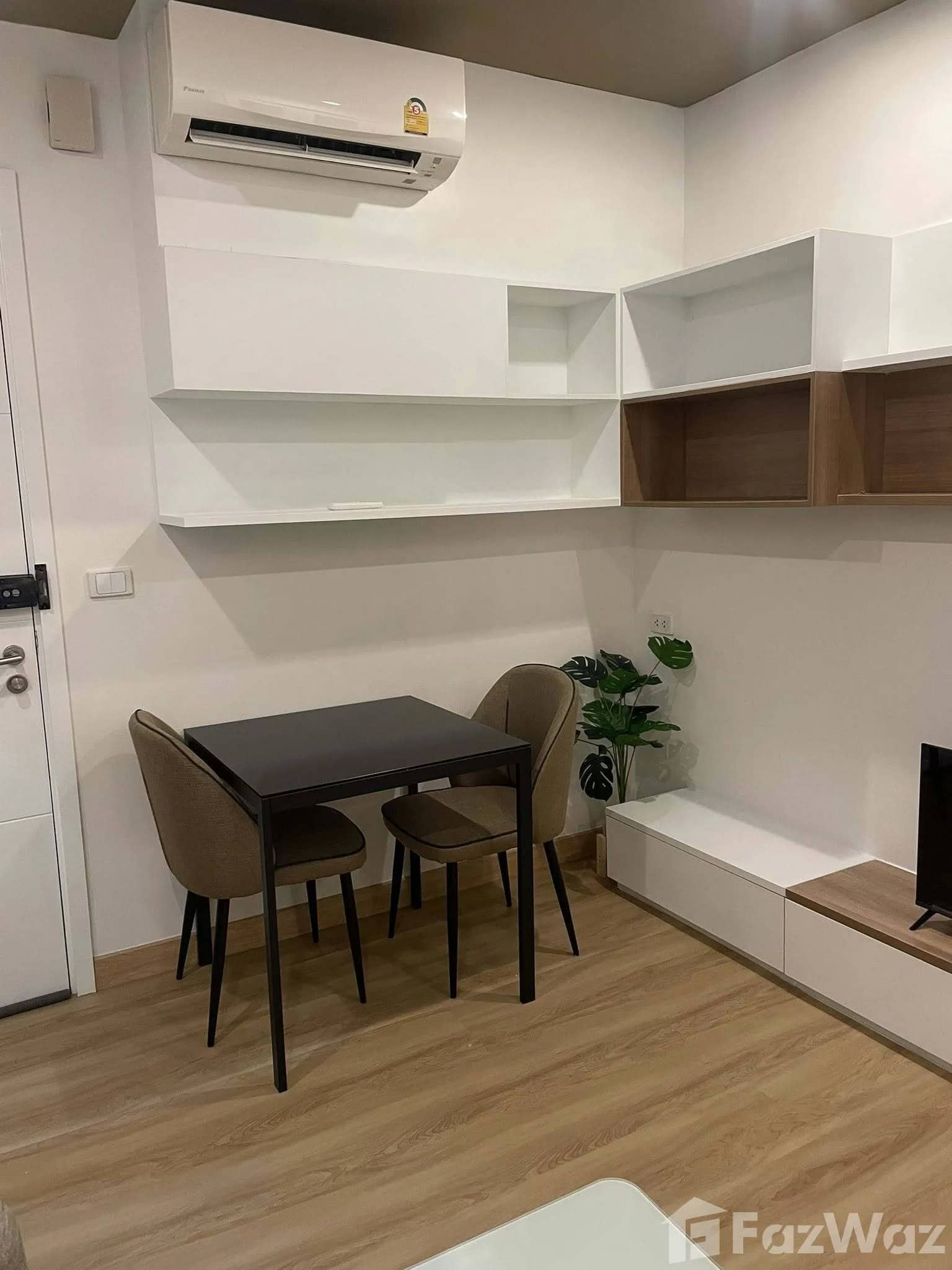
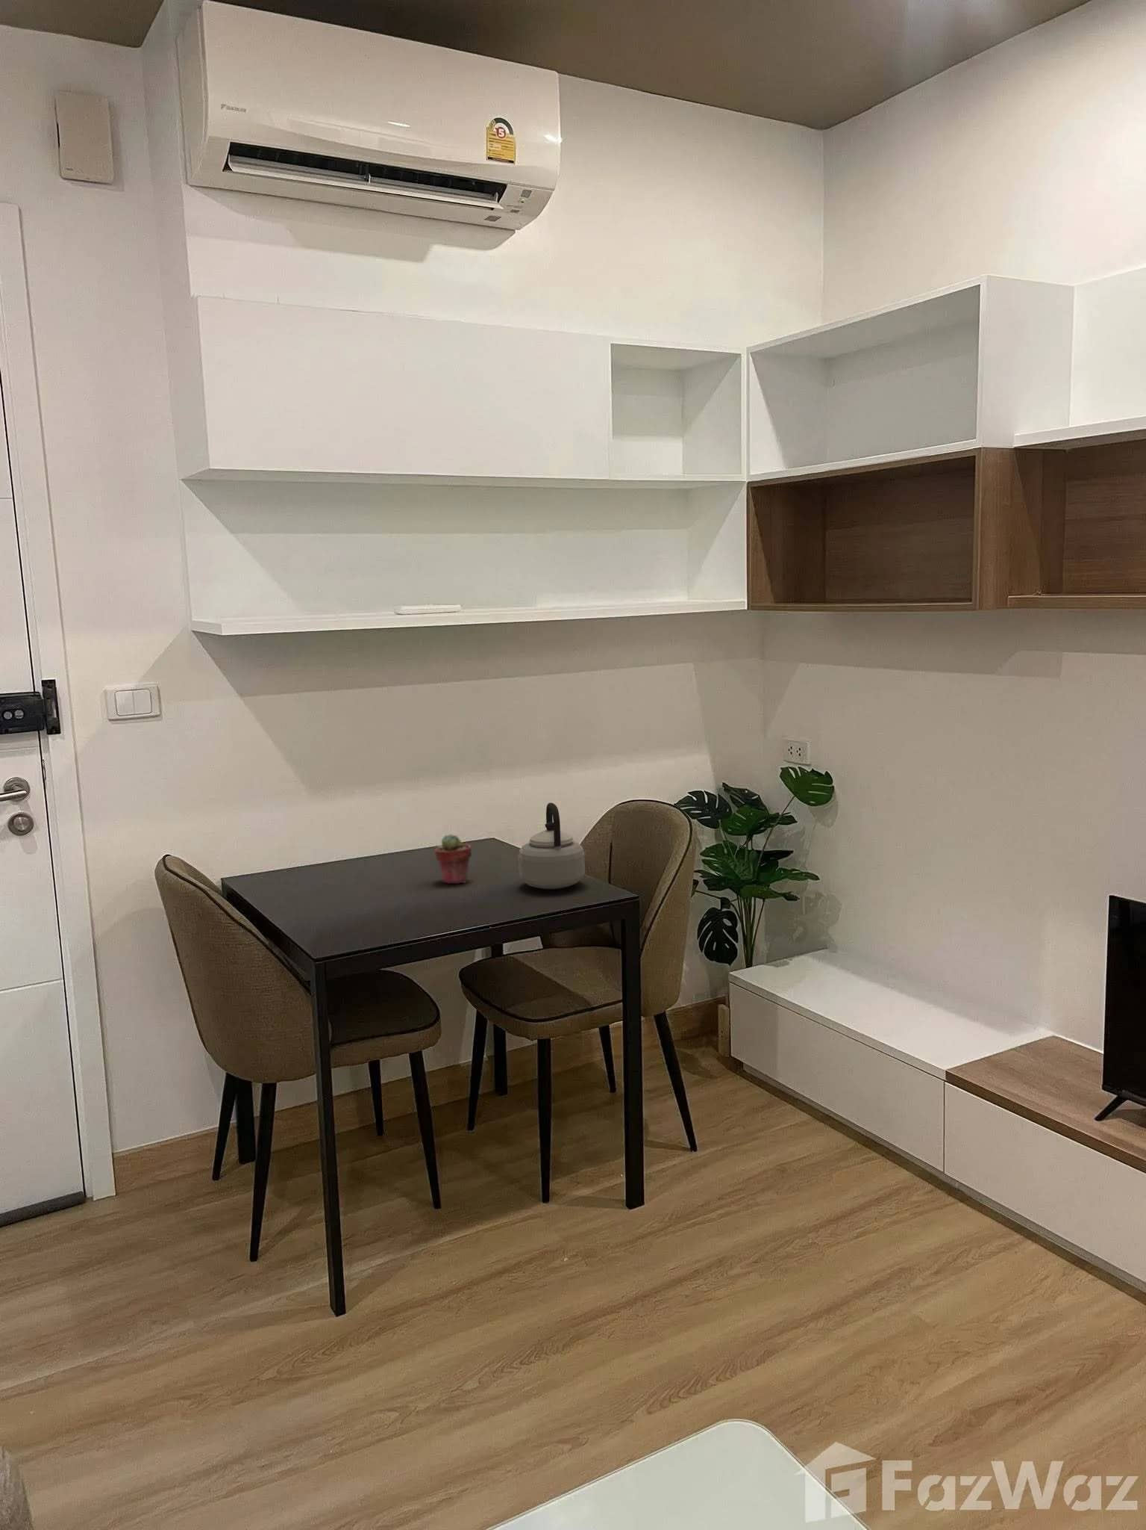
+ potted succulent [435,832,472,884]
+ teapot [518,801,586,890]
